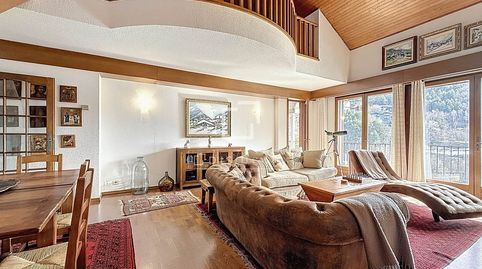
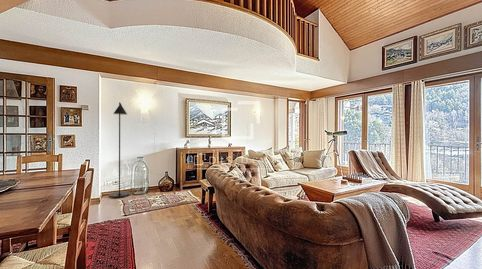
+ floor lamp [108,102,131,199]
